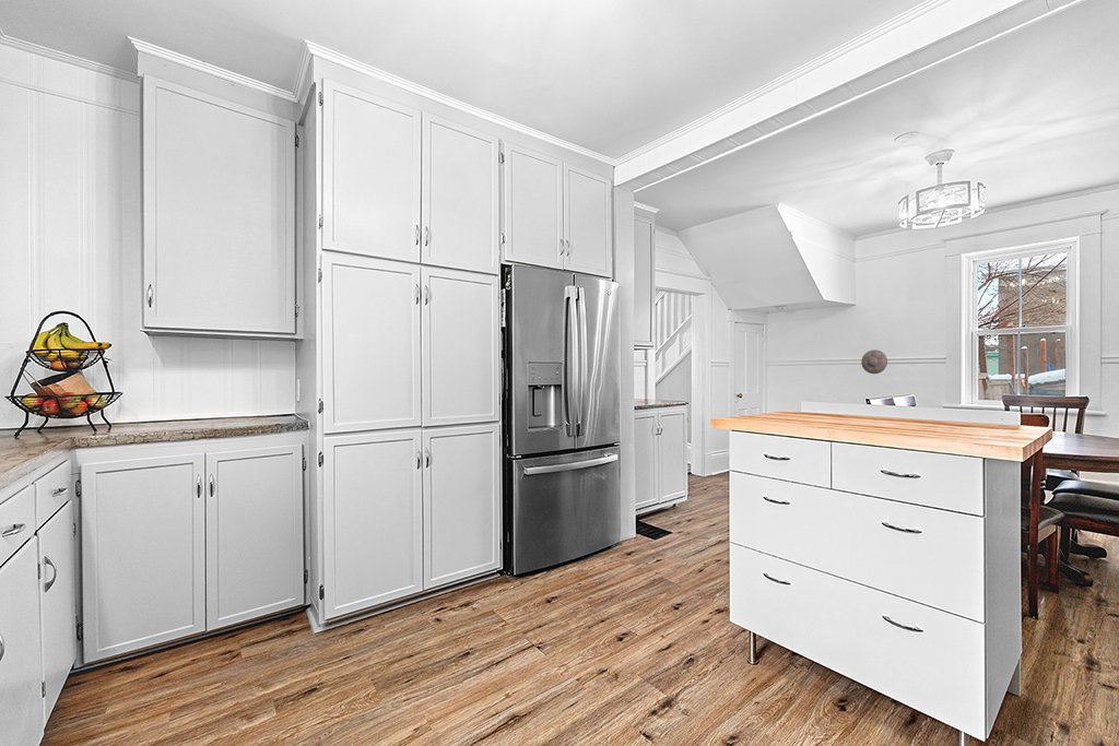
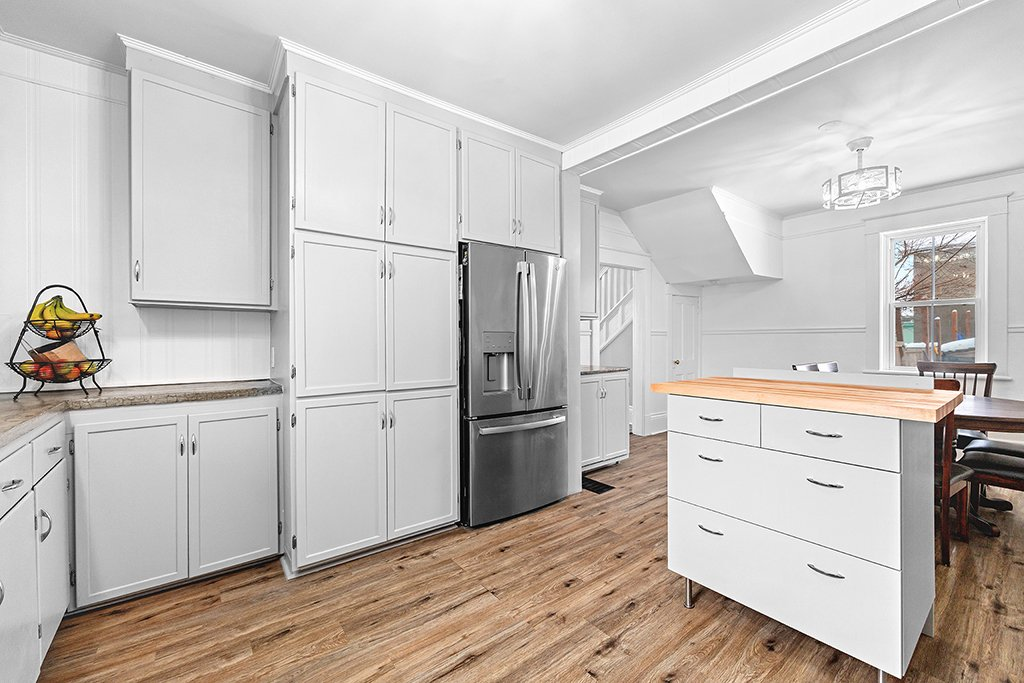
- decorative plate [860,348,888,375]
